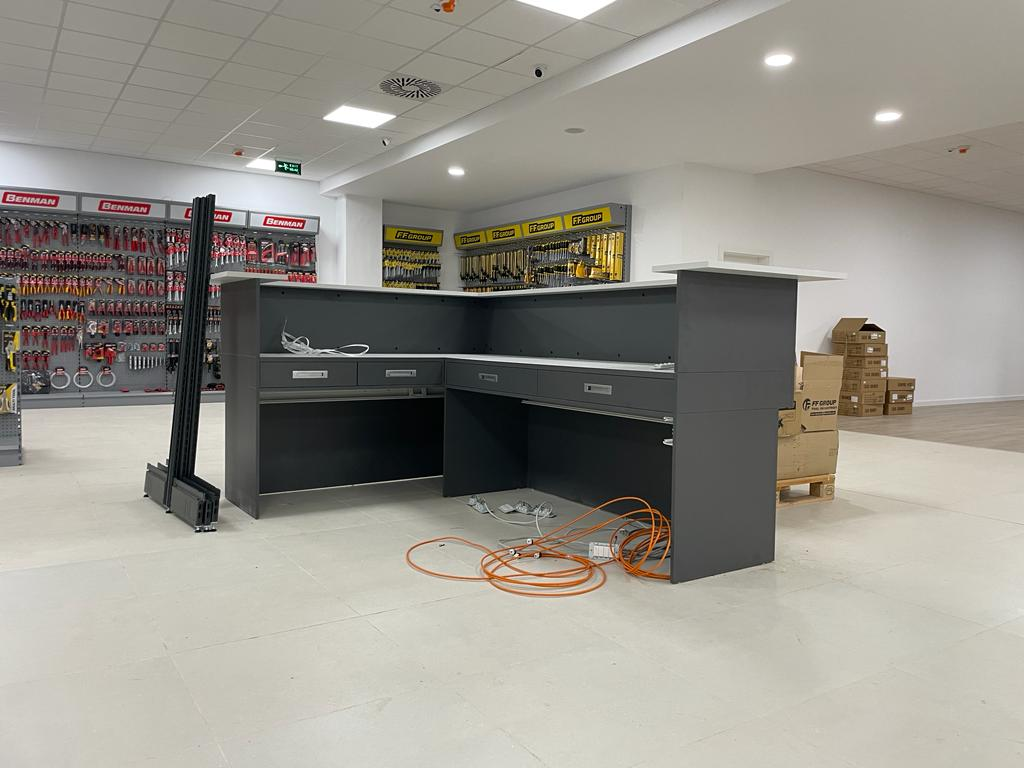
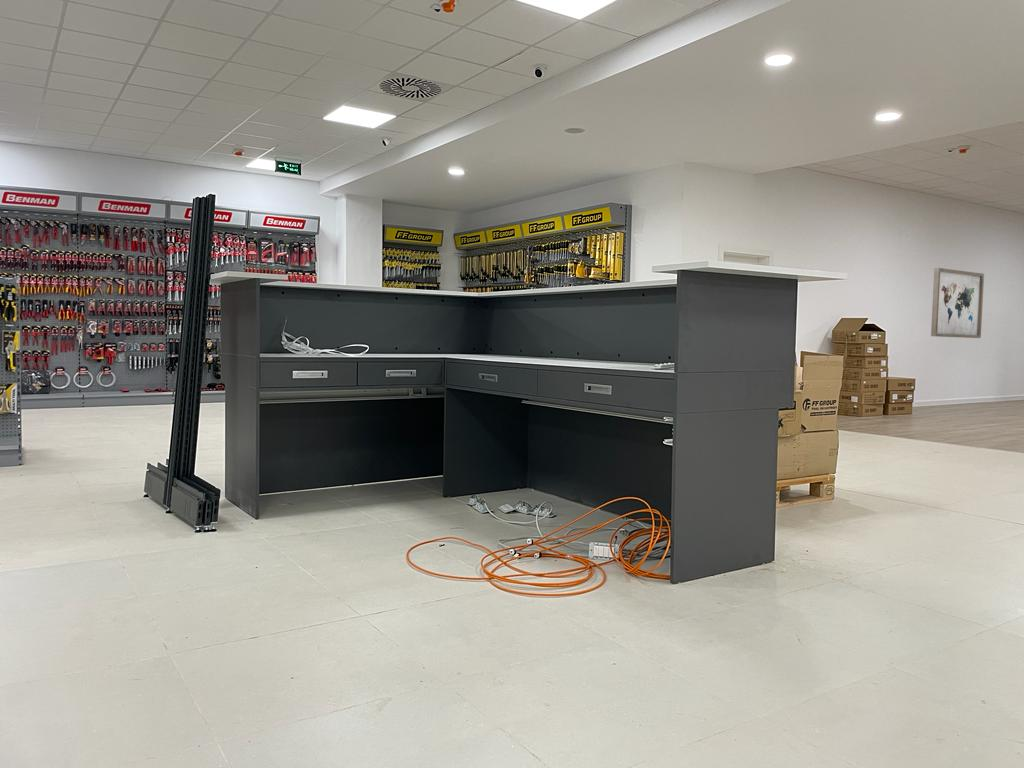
+ wall art [930,267,985,339]
